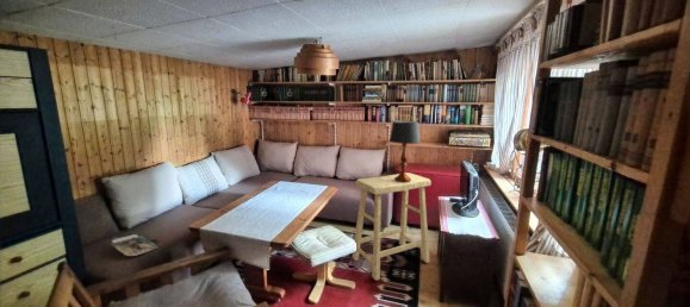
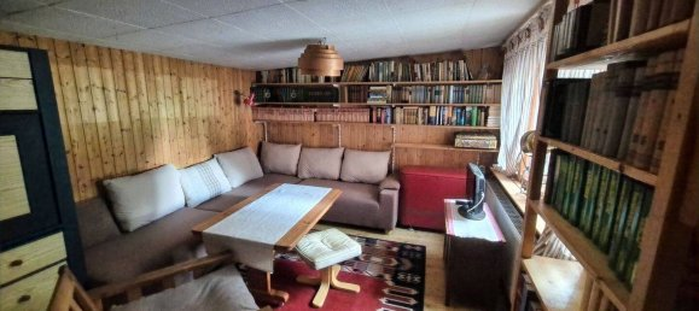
- stool [352,171,433,282]
- table lamp [387,120,422,182]
- magazine [110,233,160,257]
